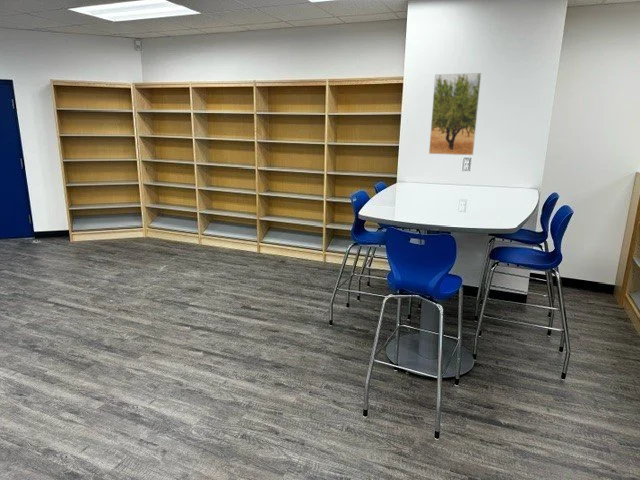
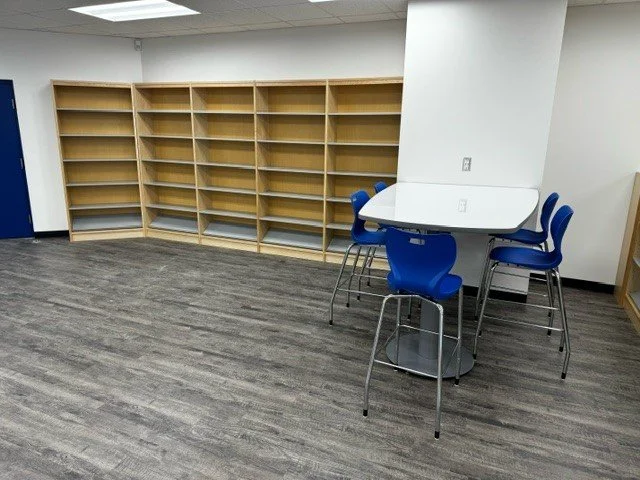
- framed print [428,72,482,156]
